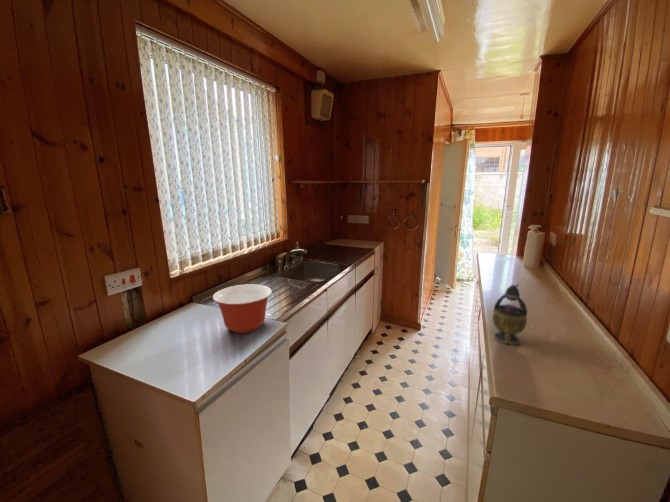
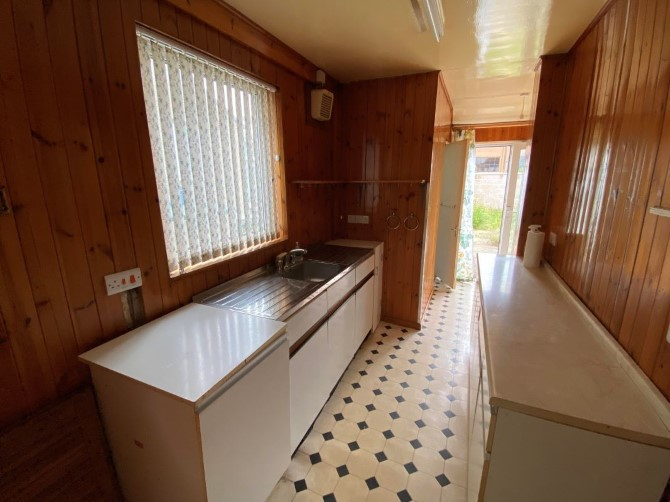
- teapot [491,283,528,347]
- mixing bowl [212,283,273,334]
